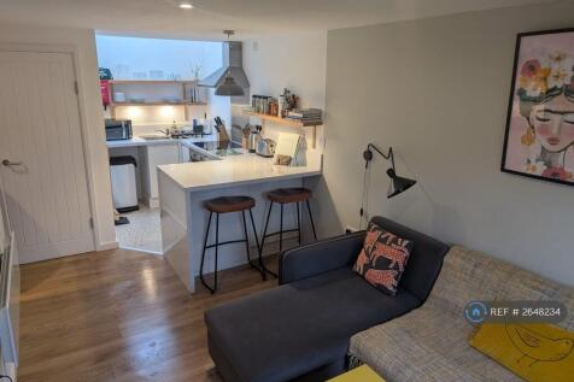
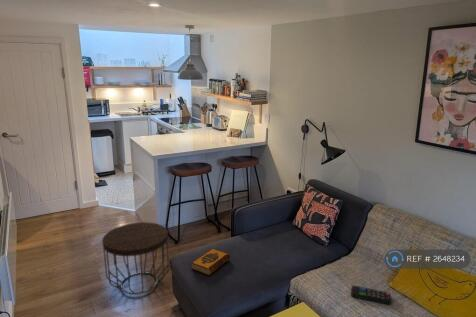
+ remote control [350,285,392,306]
+ side table [101,221,170,295]
+ hardback book [190,248,231,276]
